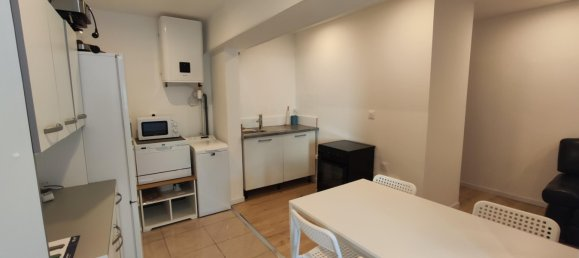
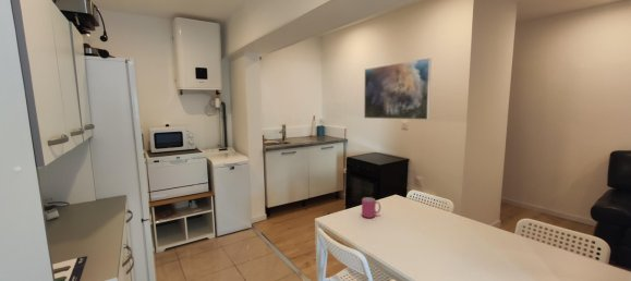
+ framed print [363,57,433,121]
+ mug [361,196,381,219]
